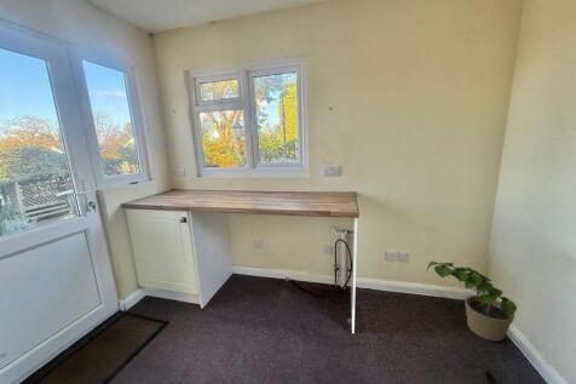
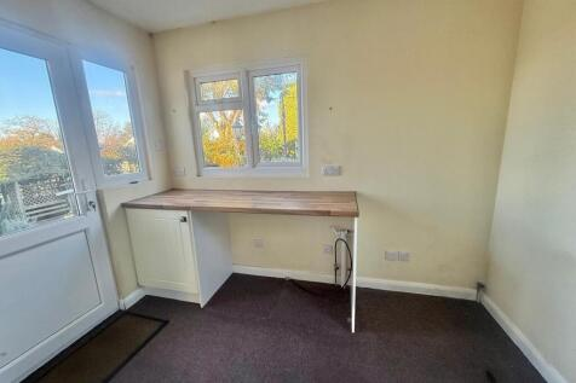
- potted plant [425,260,518,342]
